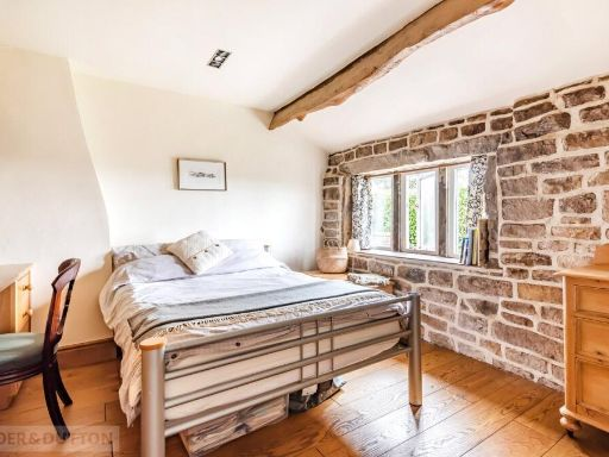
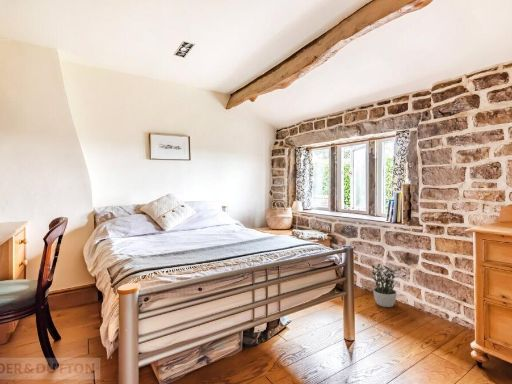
+ potted plant [371,262,400,308]
